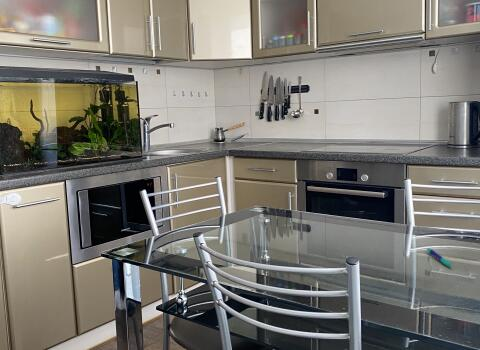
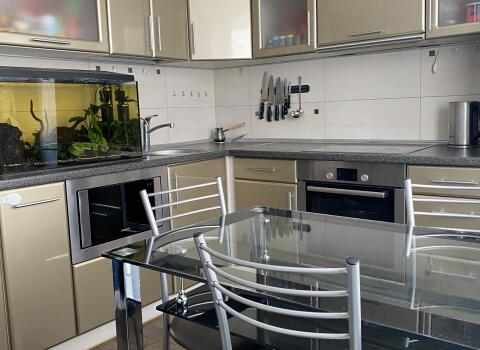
- pen [426,247,454,268]
